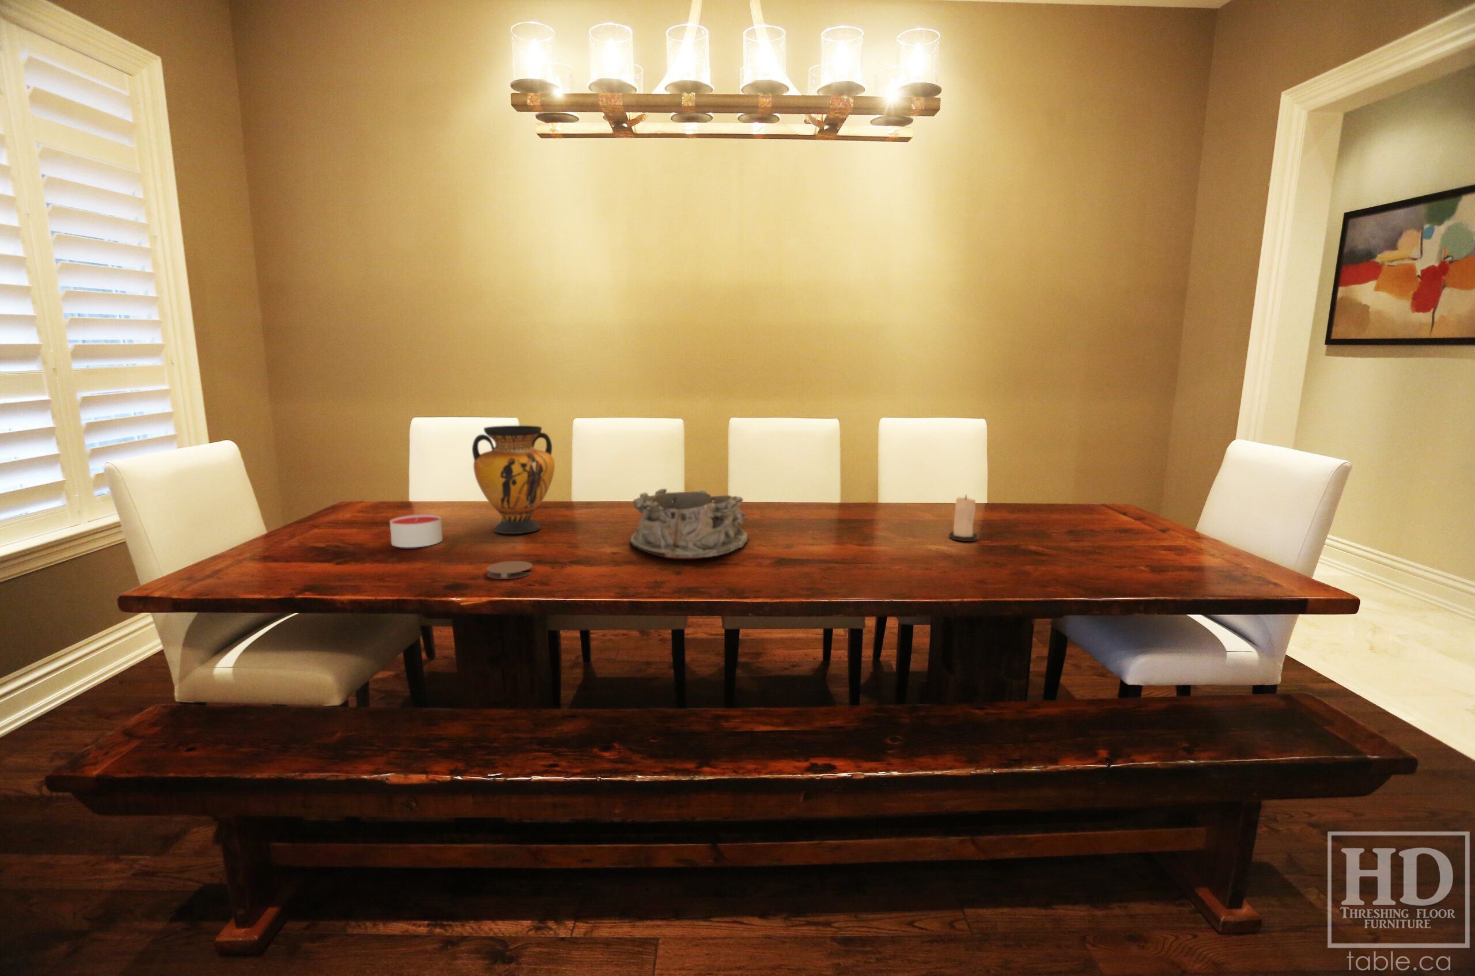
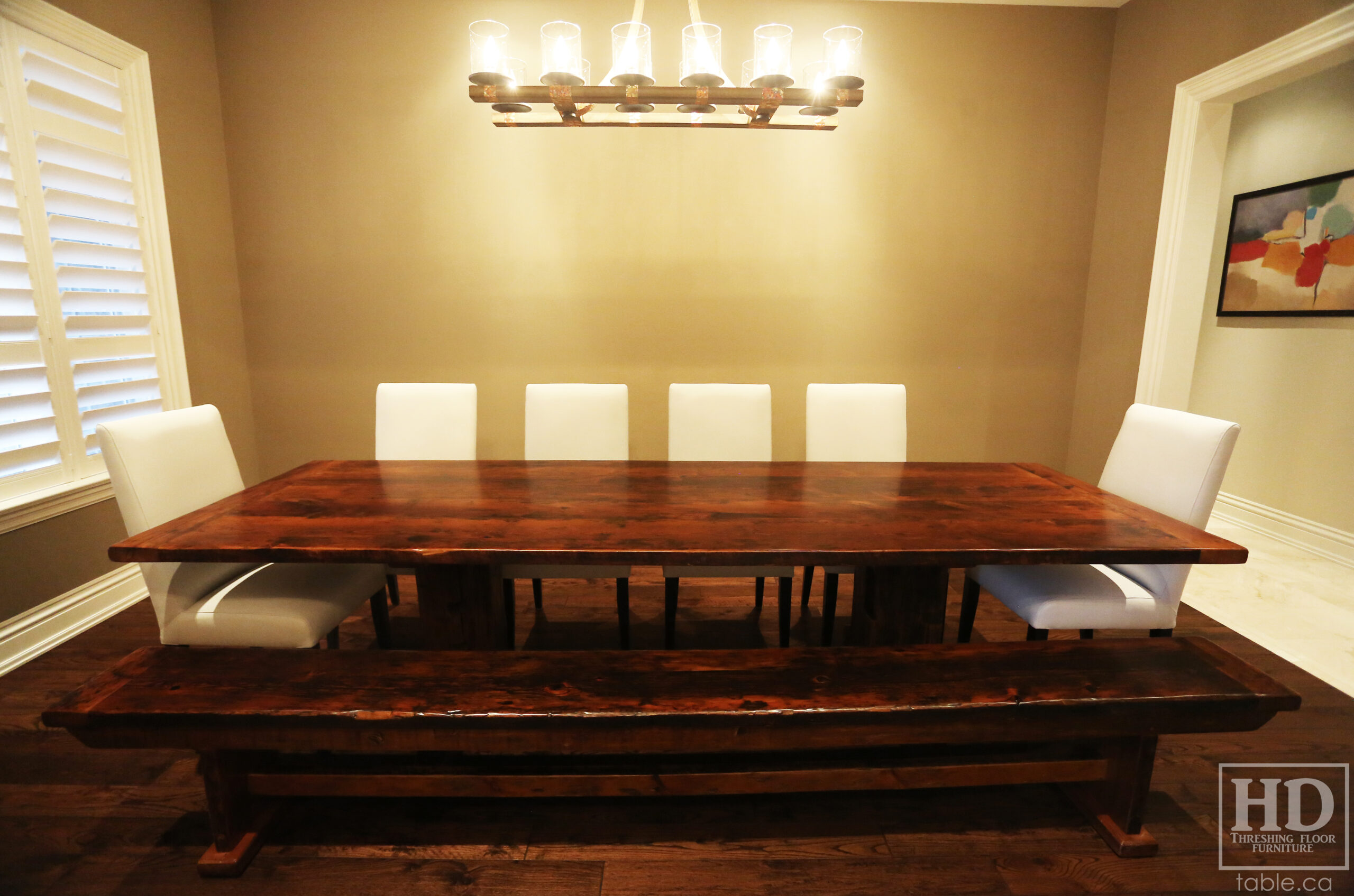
- candle [390,514,443,548]
- vase [472,425,556,535]
- coaster [486,560,534,580]
- candle [949,495,978,541]
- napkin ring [630,488,748,559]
